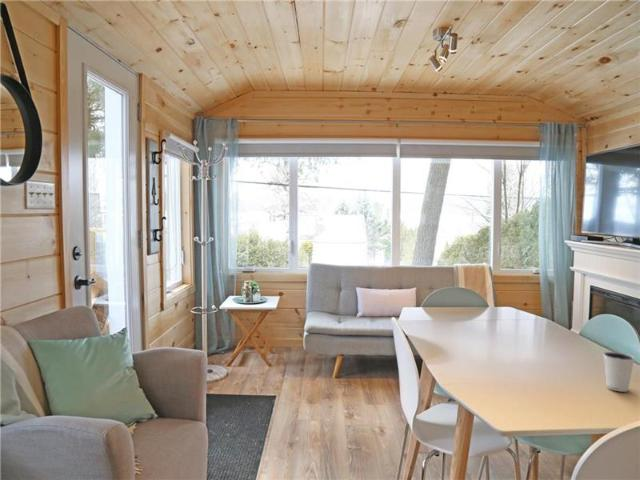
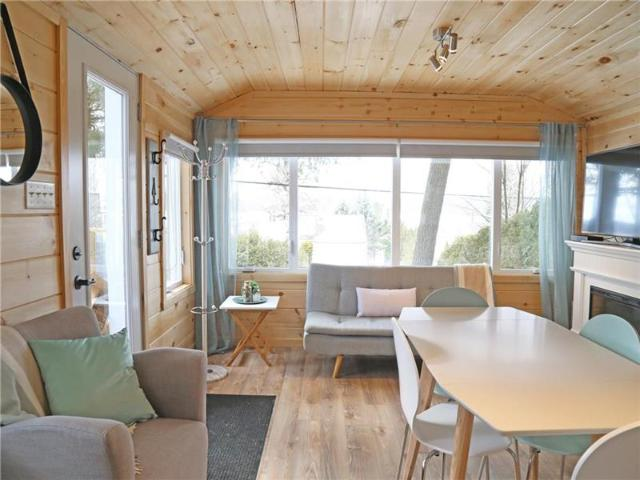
- dixie cup [602,351,636,393]
